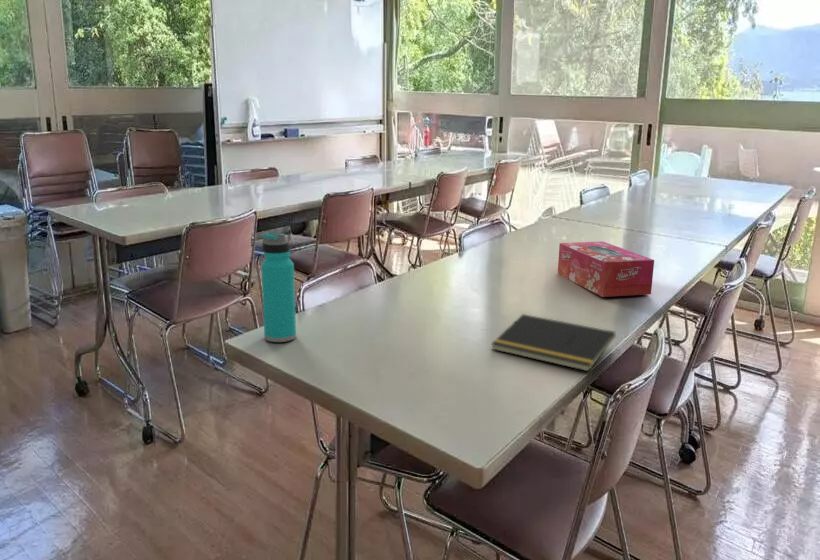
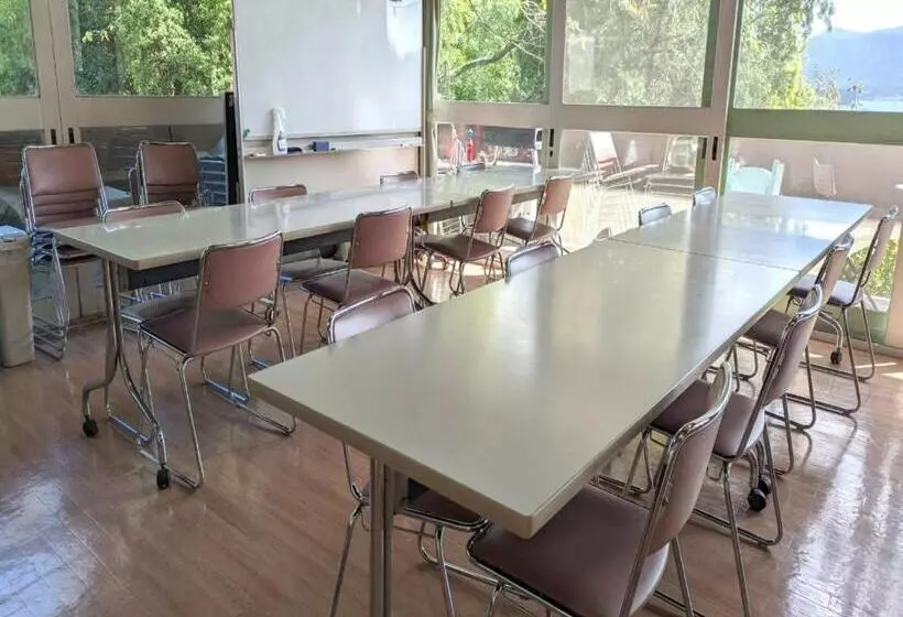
- notepad [490,313,616,372]
- tissue box [557,240,655,298]
- water bottle [260,232,297,343]
